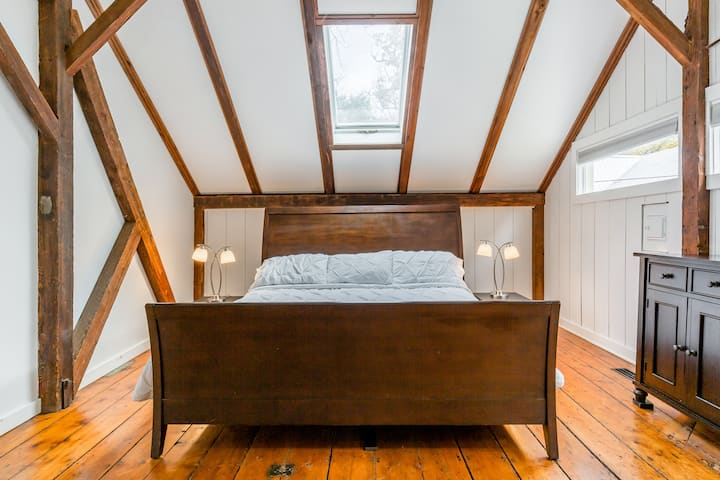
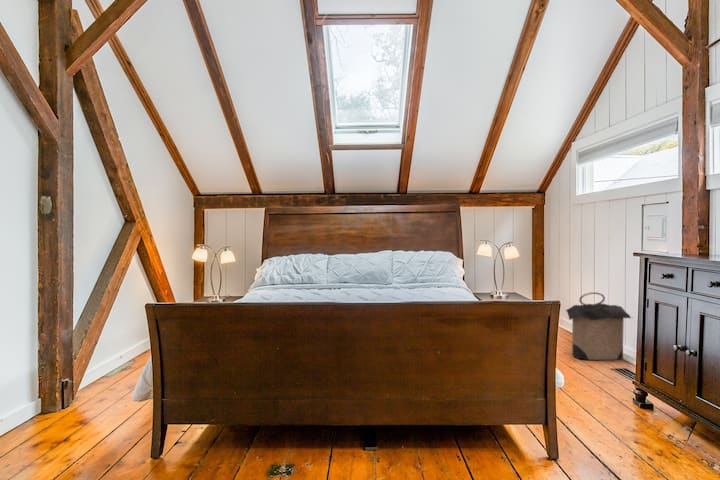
+ laundry hamper [564,291,632,361]
